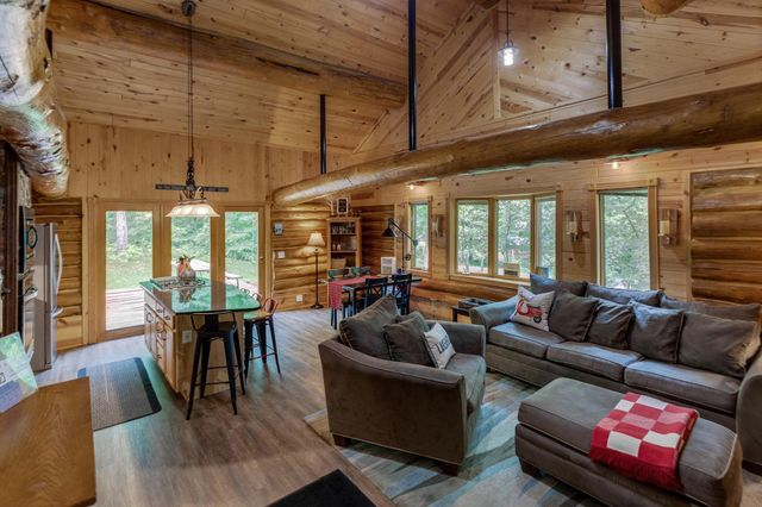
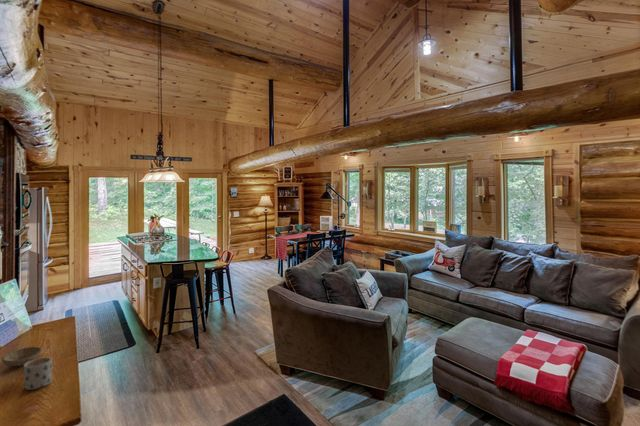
+ bowl [1,346,43,367]
+ mug [23,357,53,391]
